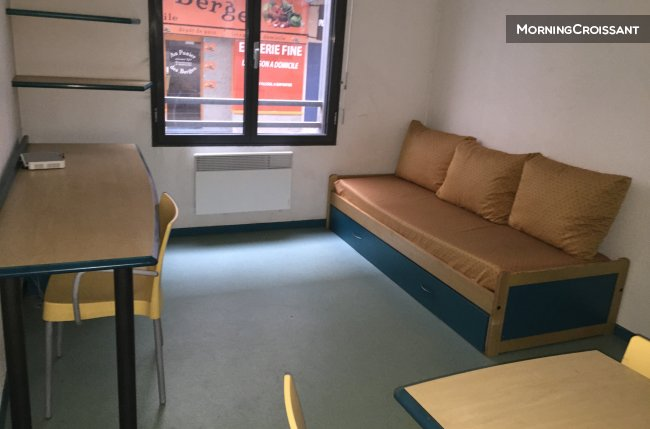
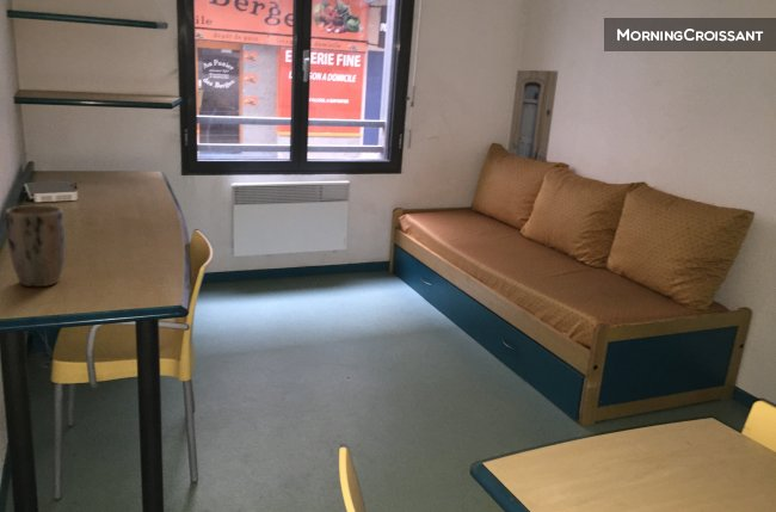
+ plant pot [4,204,67,288]
+ wall art [506,69,559,164]
